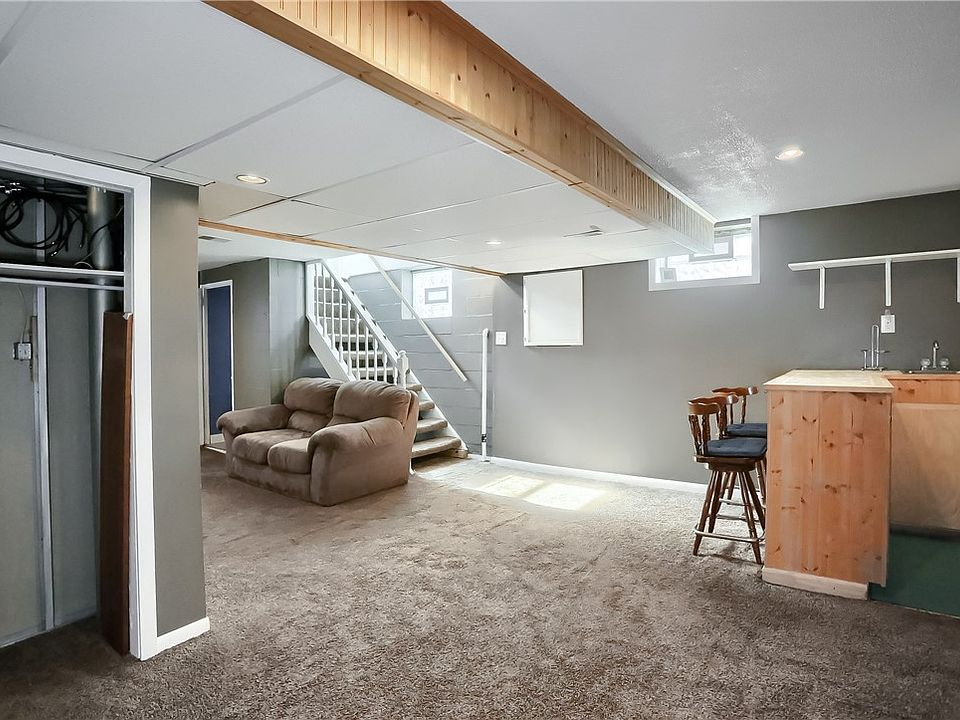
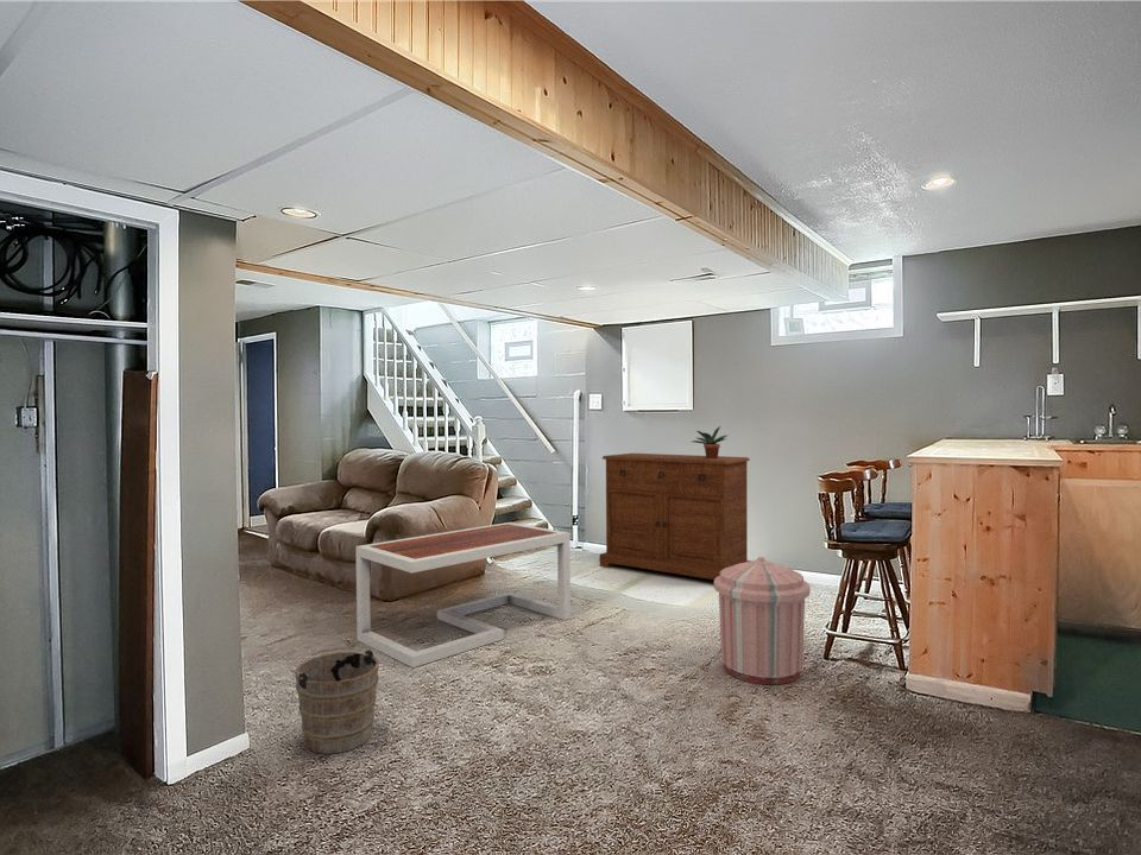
+ trash can [713,556,812,685]
+ sideboard [599,452,752,581]
+ bucket [289,647,380,755]
+ coffee table [354,521,572,669]
+ potted plant [691,425,727,458]
